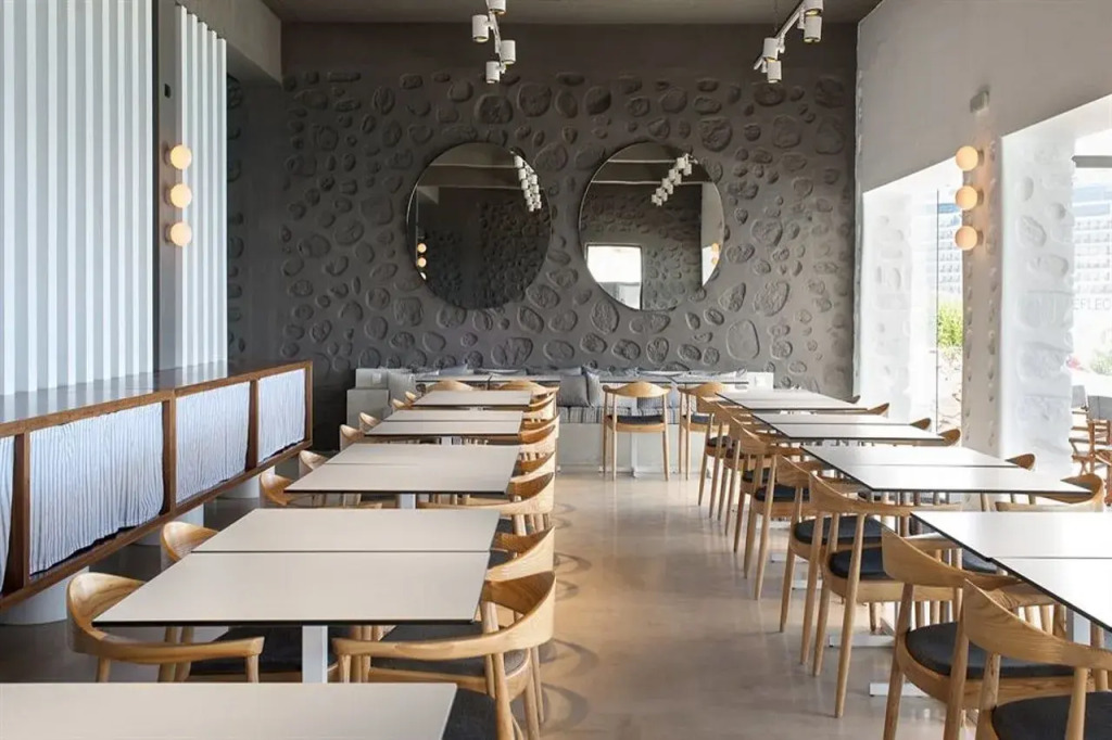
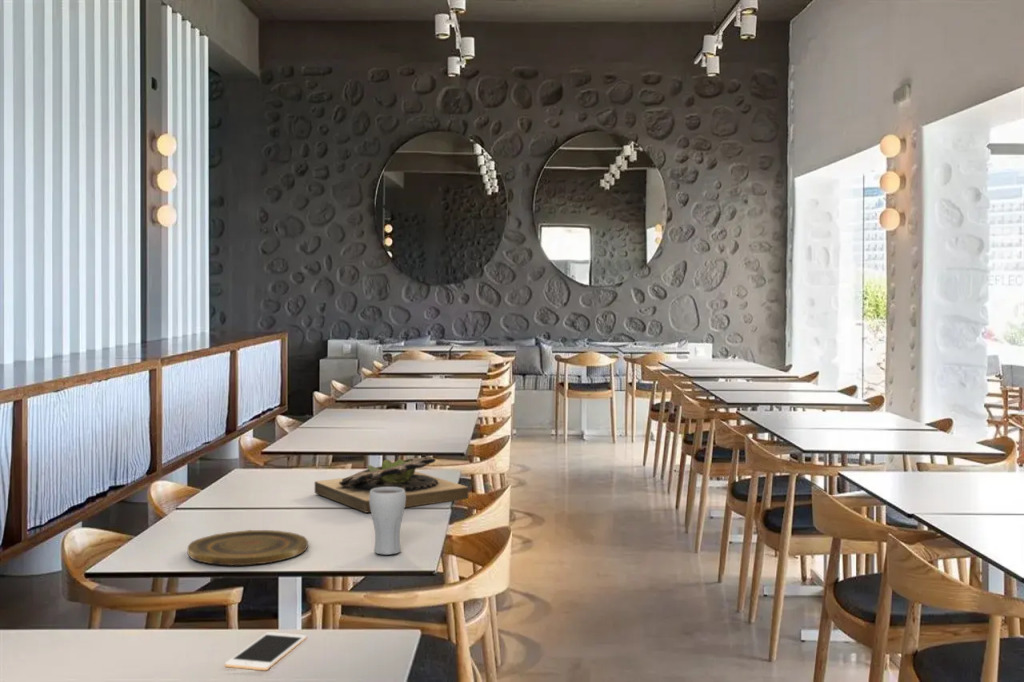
+ drinking glass [369,487,406,556]
+ plate [187,529,309,566]
+ cell phone [224,631,308,671]
+ succulent planter [314,456,469,514]
